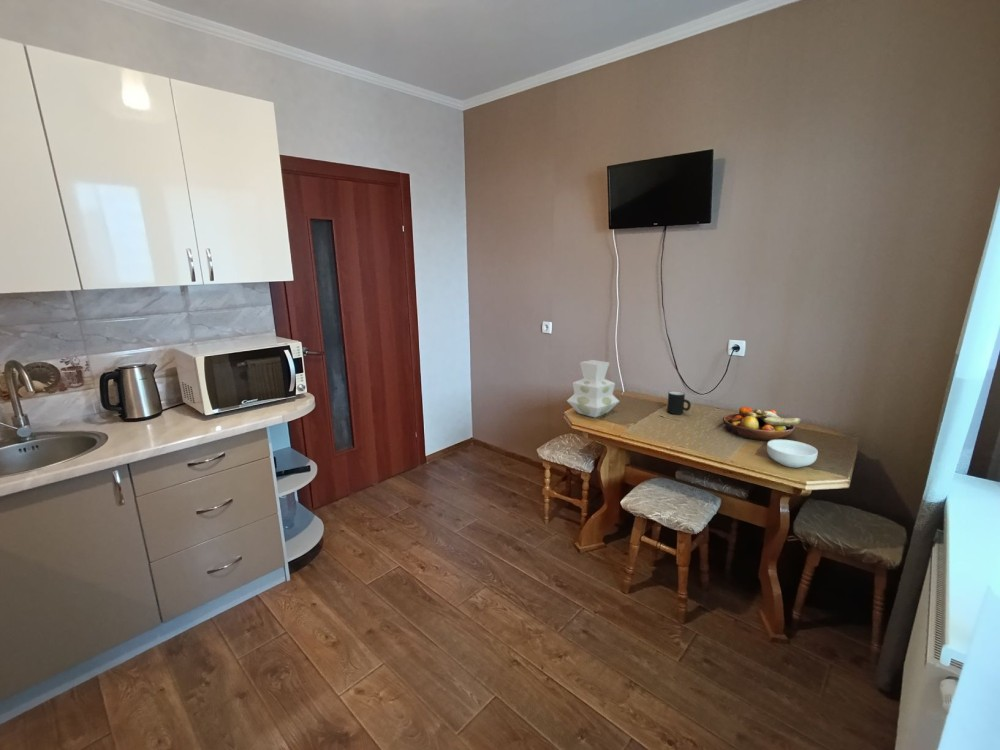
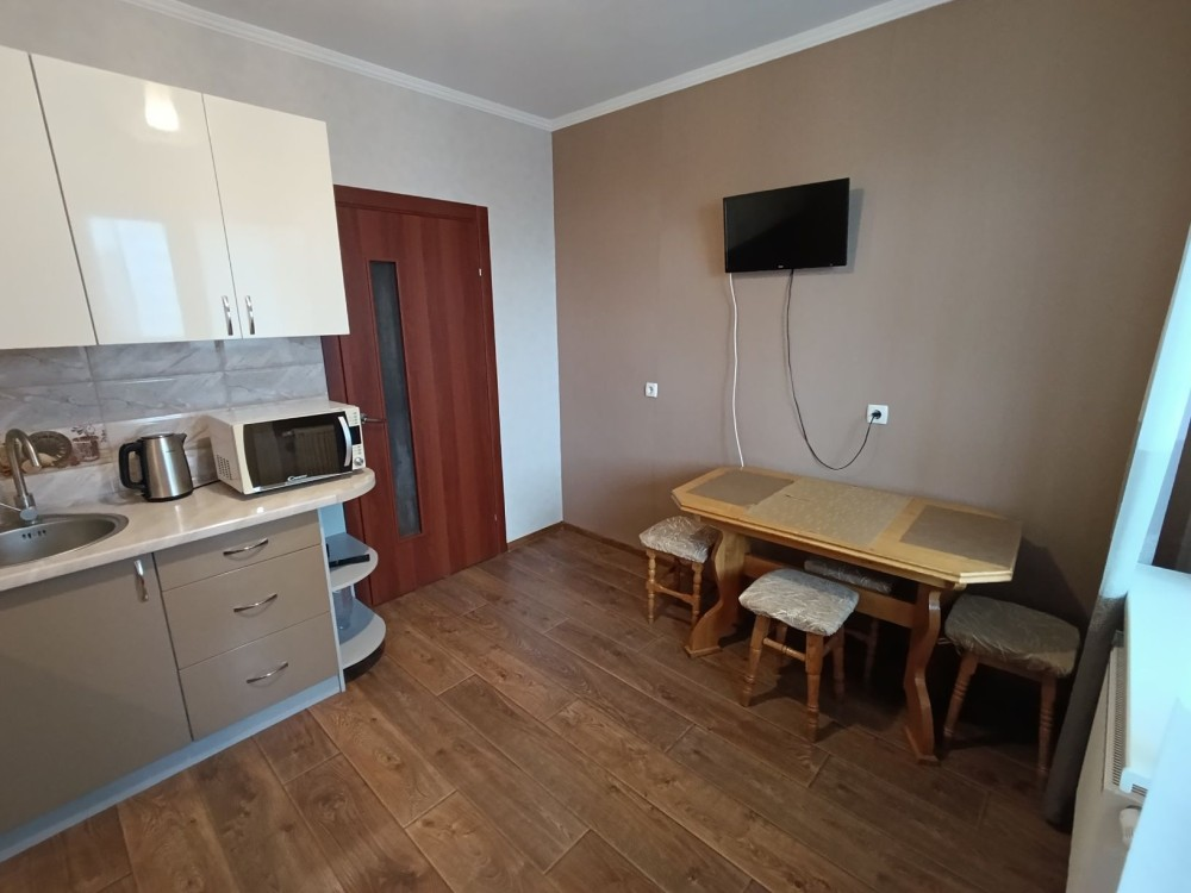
- mug [666,390,692,415]
- fruit bowl [722,406,803,441]
- cereal bowl [766,439,819,468]
- vase [566,359,621,419]
